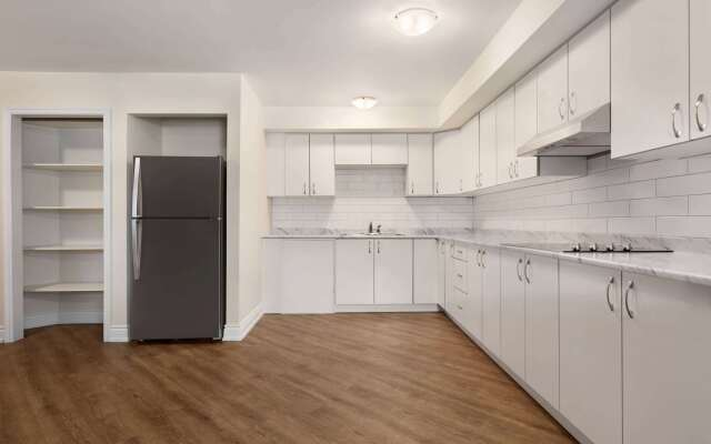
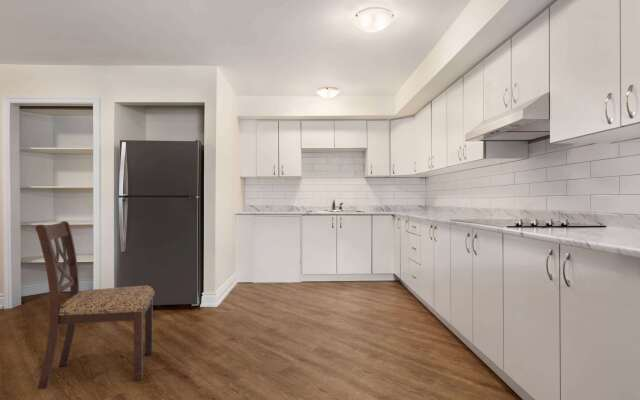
+ chair [34,220,156,390]
